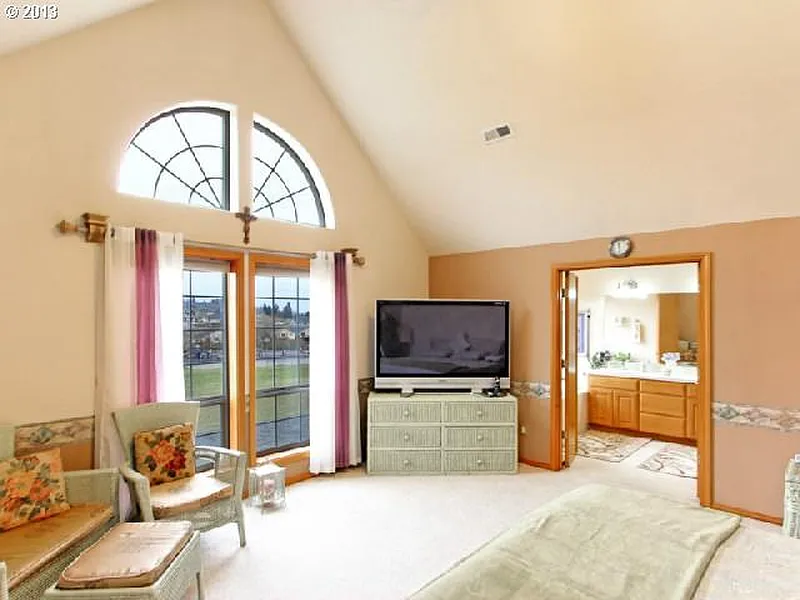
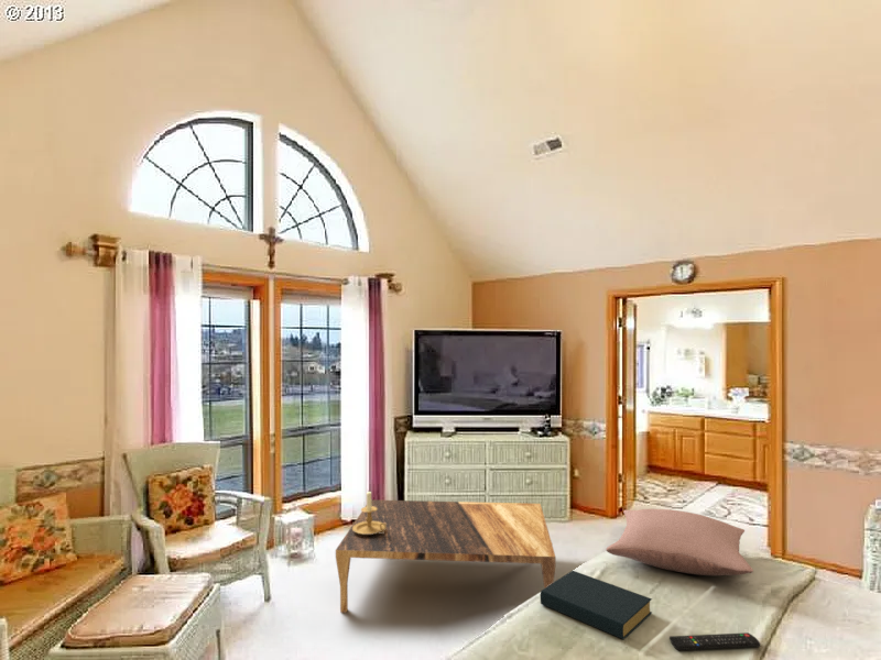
+ pillow [605,508,754,576]
+ candle holder [352,491,387,535]
+ remote control [668,631,761,651]
+ coffee table [335,498,557,614]
+ hardback book [540,570,653,640]
